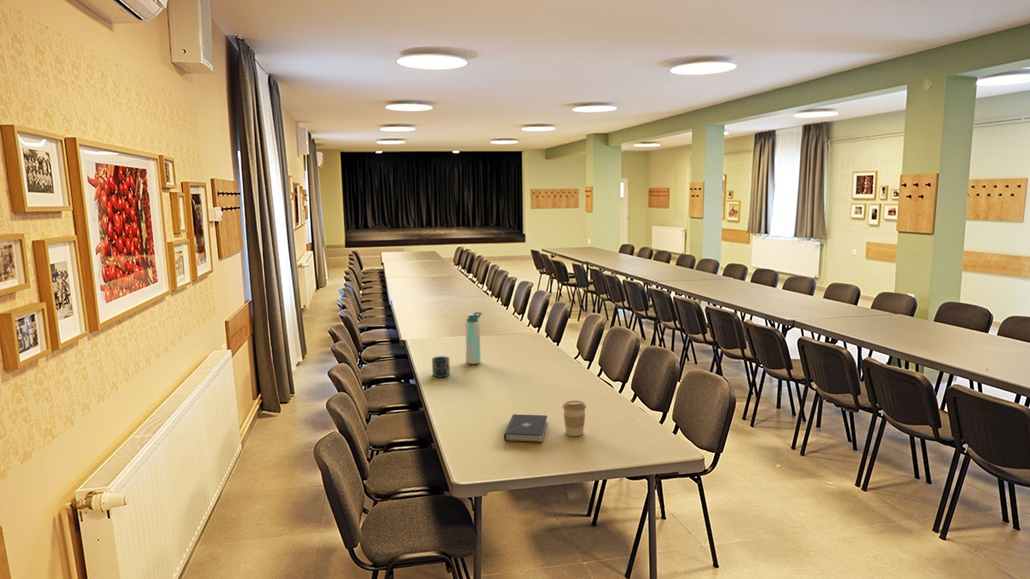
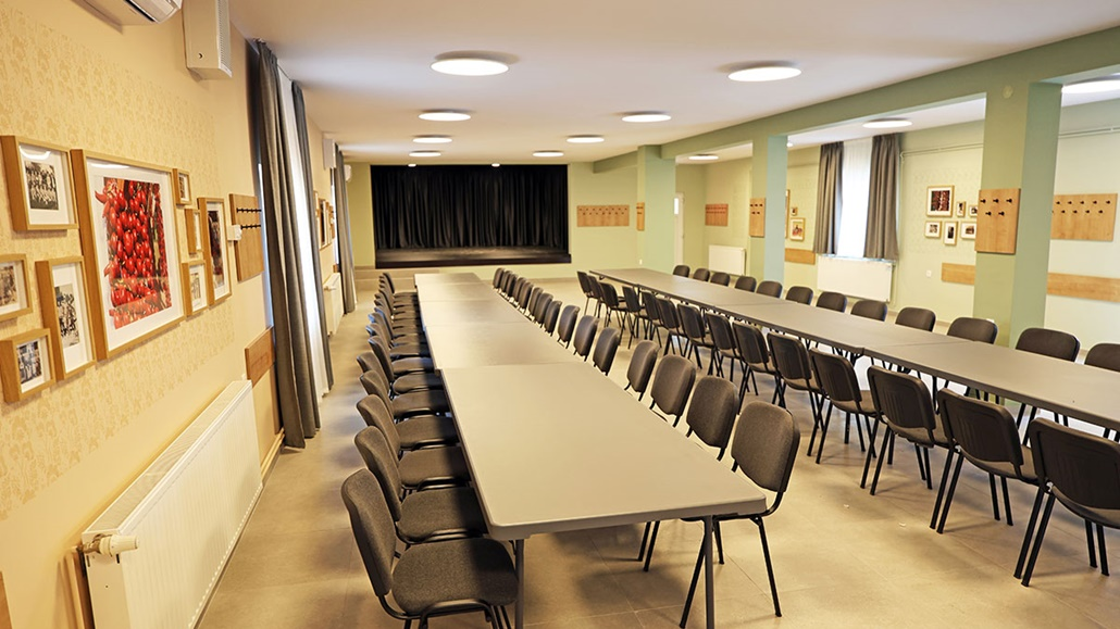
- book [503,413,548,443]
- cup [431,355,451,378]
- water bottle [464,311,483,365]
- coffee cup [562,400,587,437]
